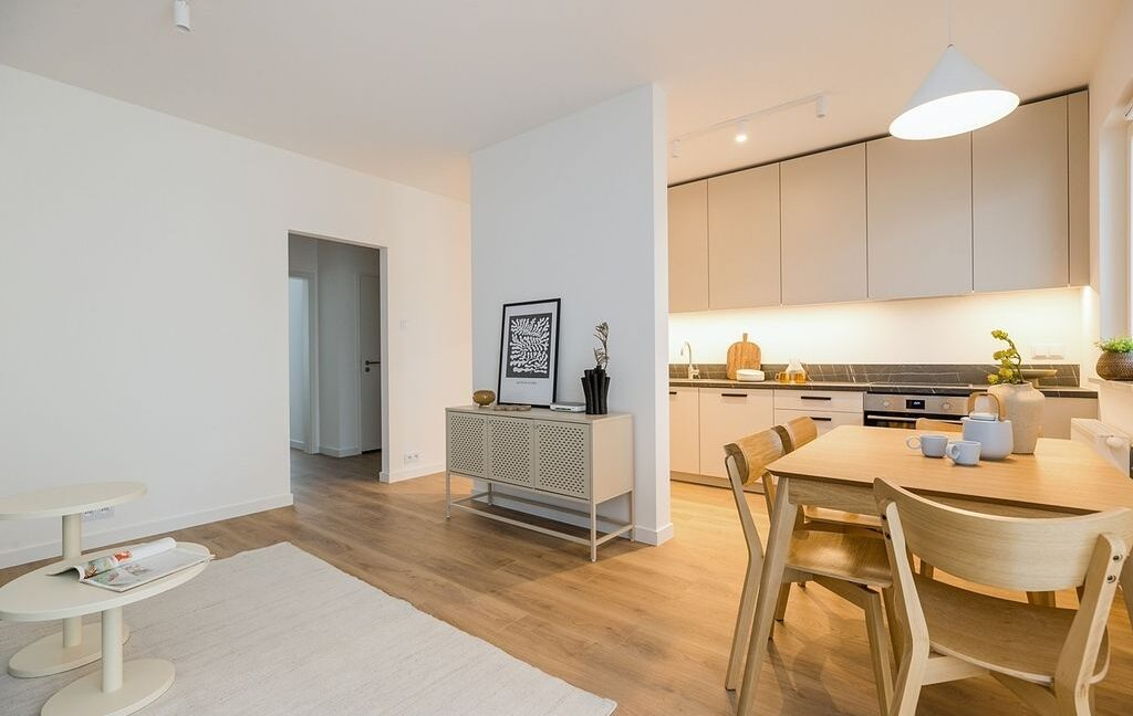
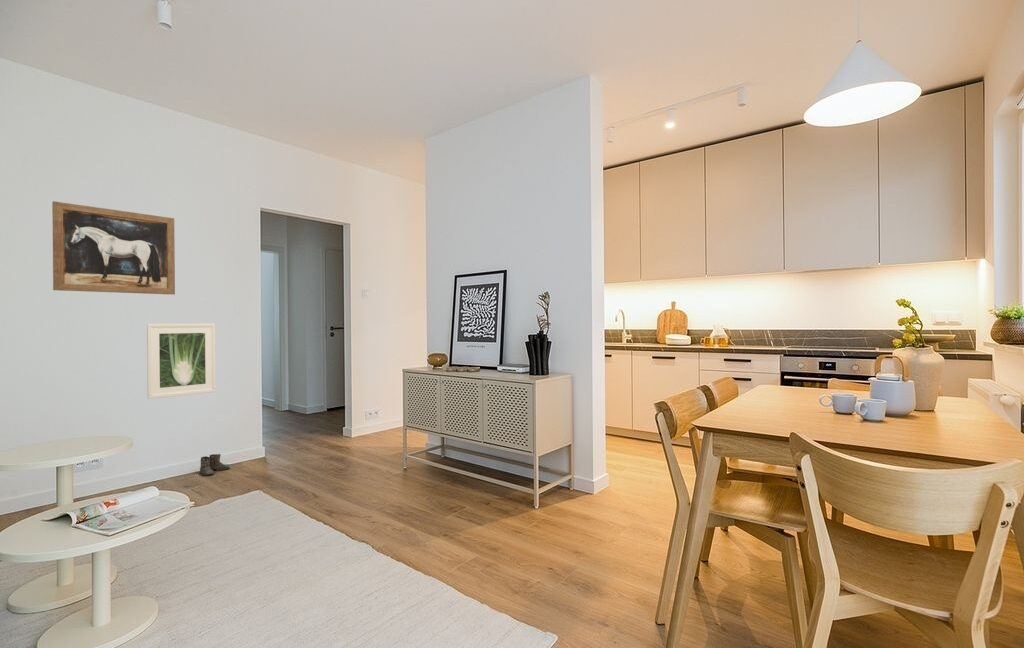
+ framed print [146,323,217,400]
+ boots [199,453,231,477]
+ wall art [51,200,176,296]
